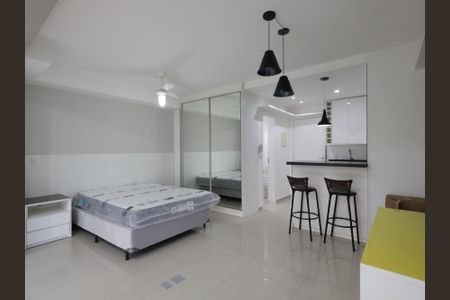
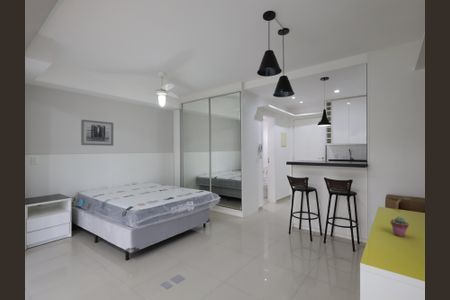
+ potted succulent [390,215,410,238]
+ wall art [80,119,114,147]
